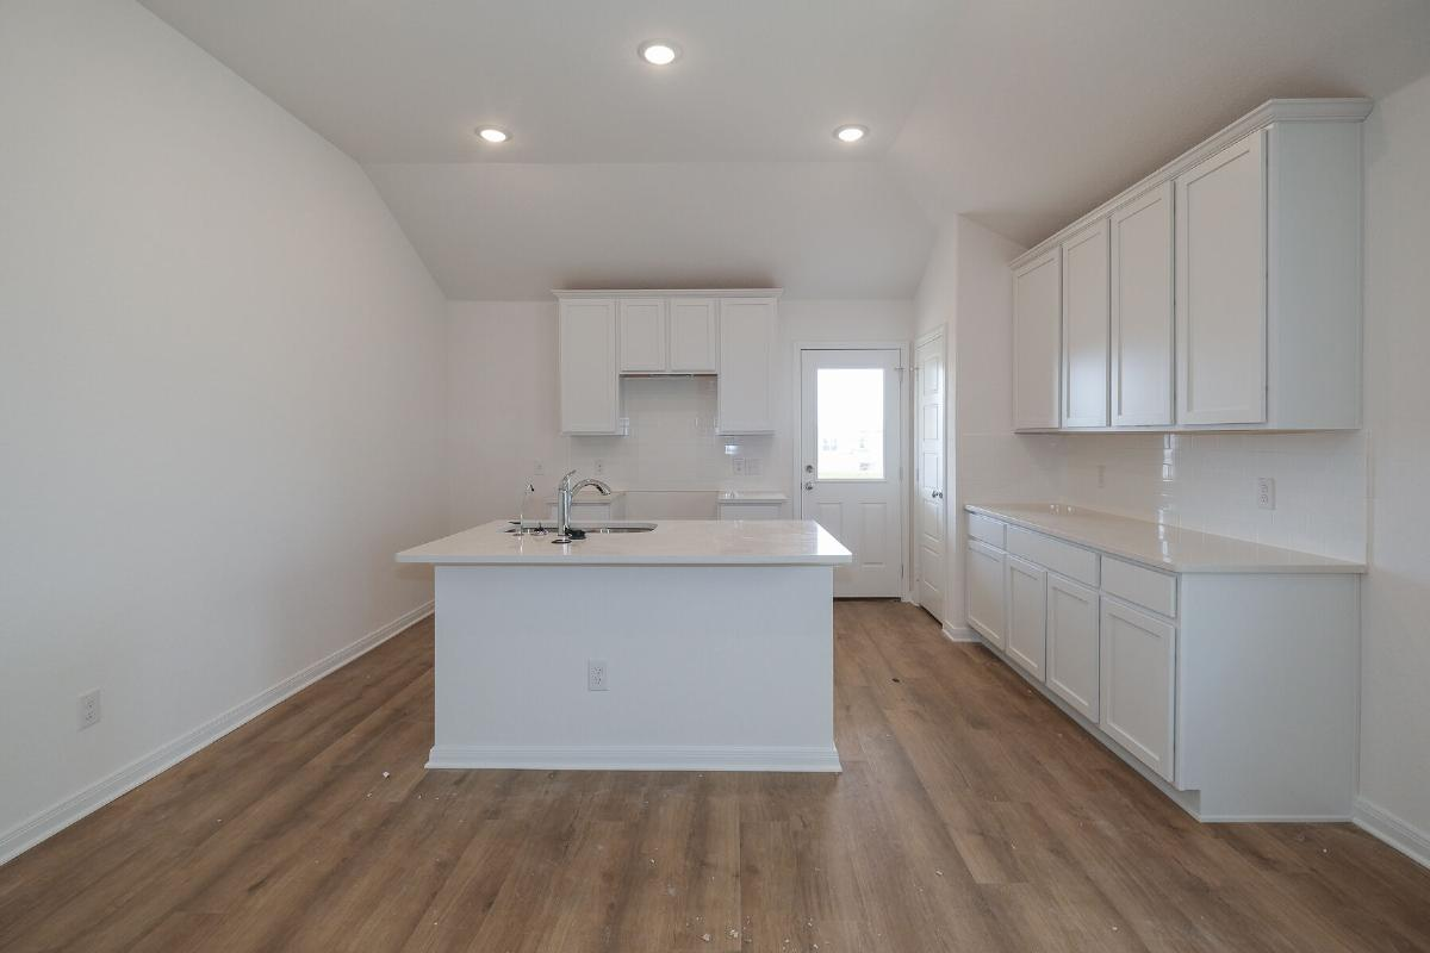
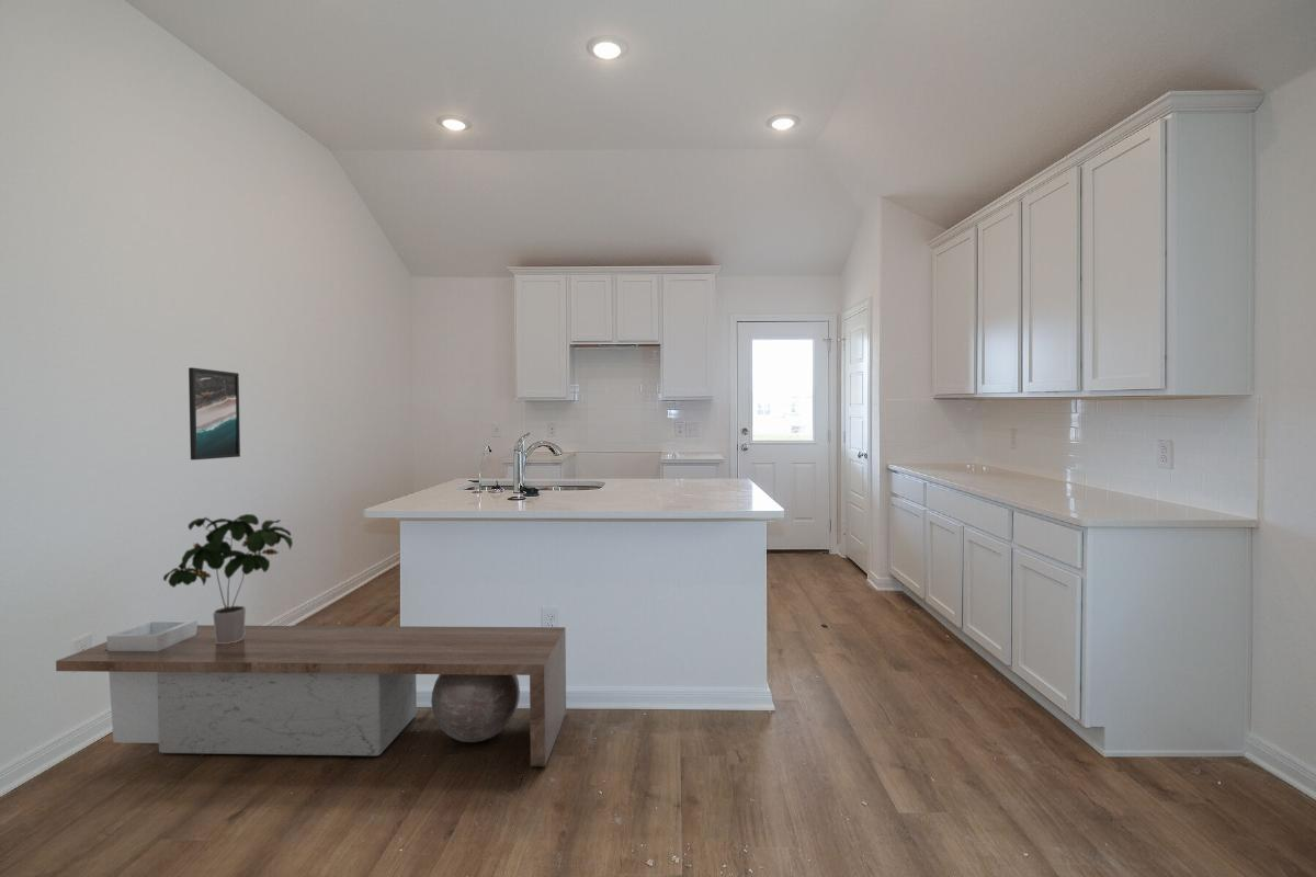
+ potted plant [162,513,294,643]
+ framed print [188,366,241,462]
+ bench [55,619,567,767]
